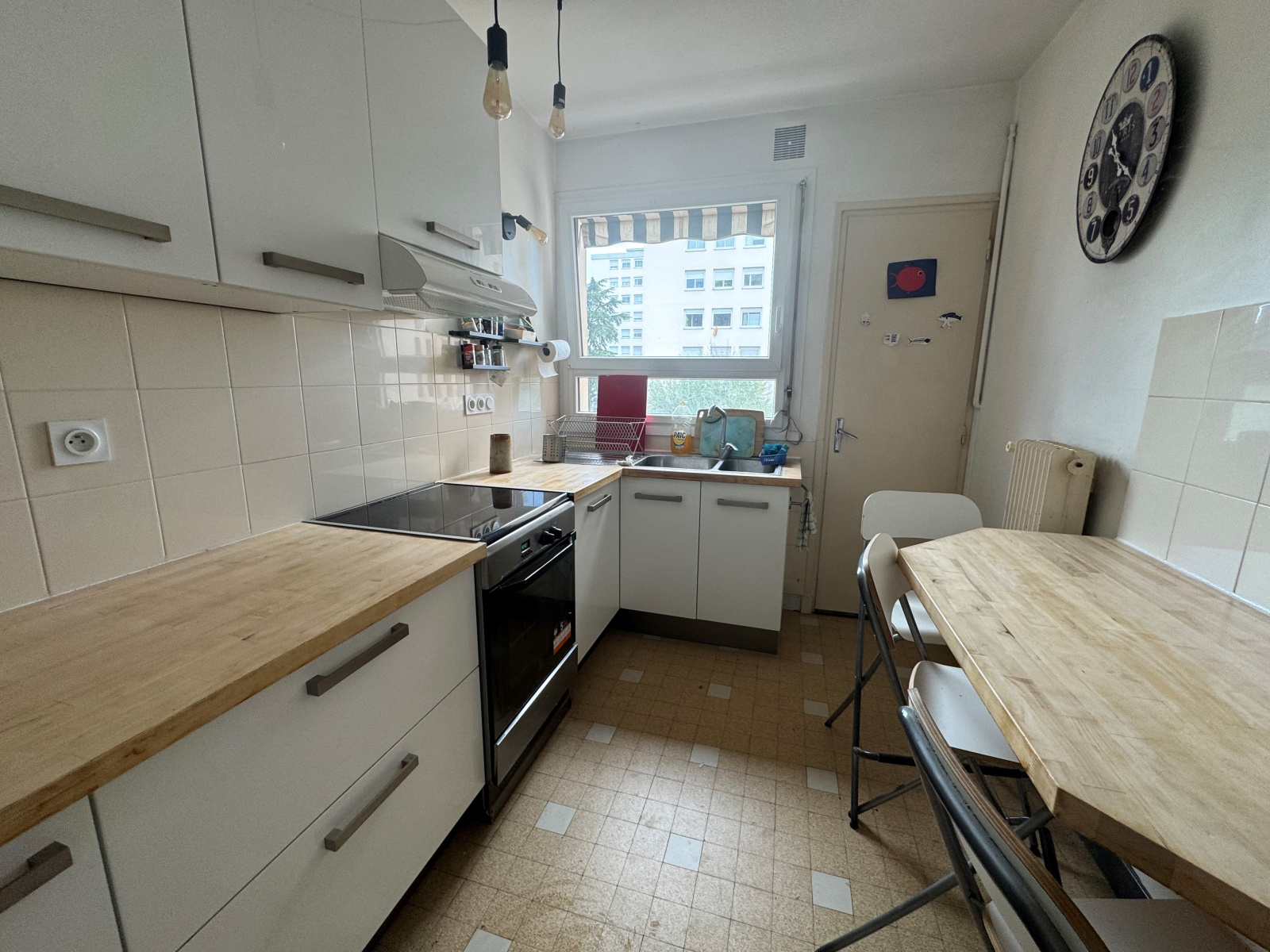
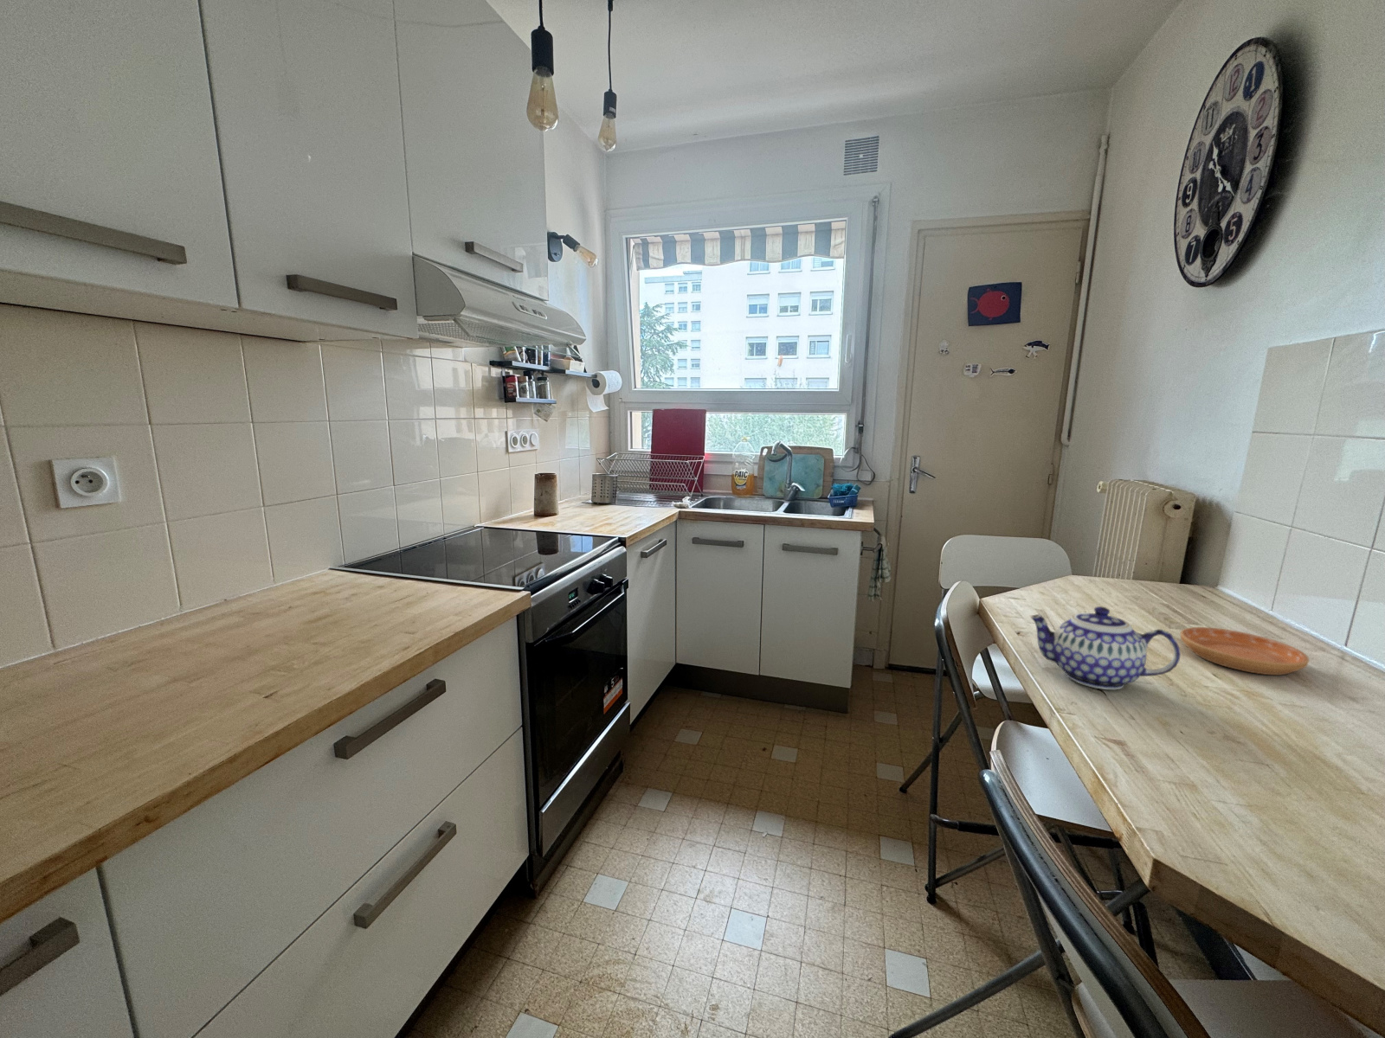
+ saucer [1180,626,1310,676]
+ teapot [1028,605,1181,690]
